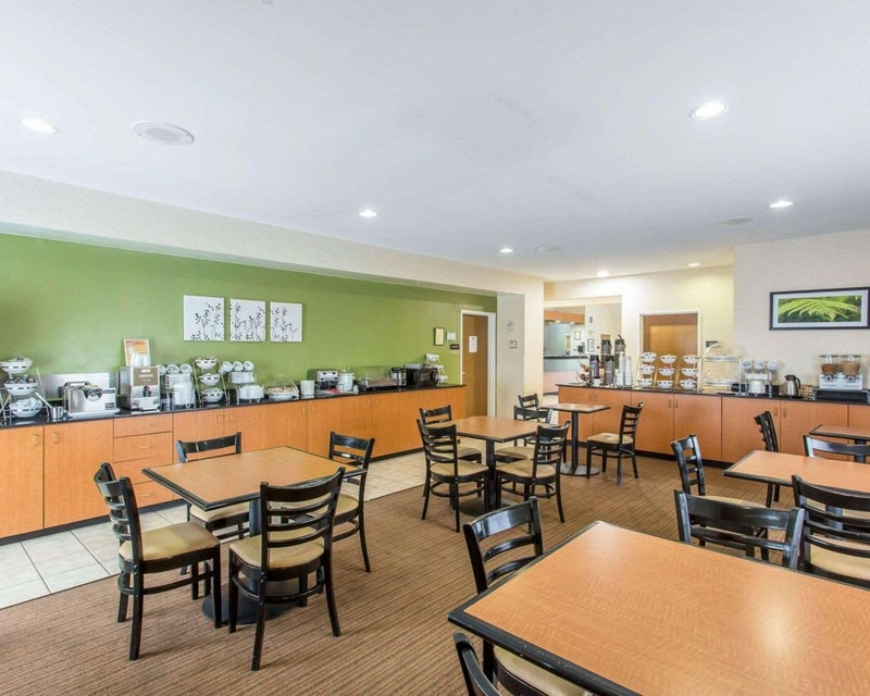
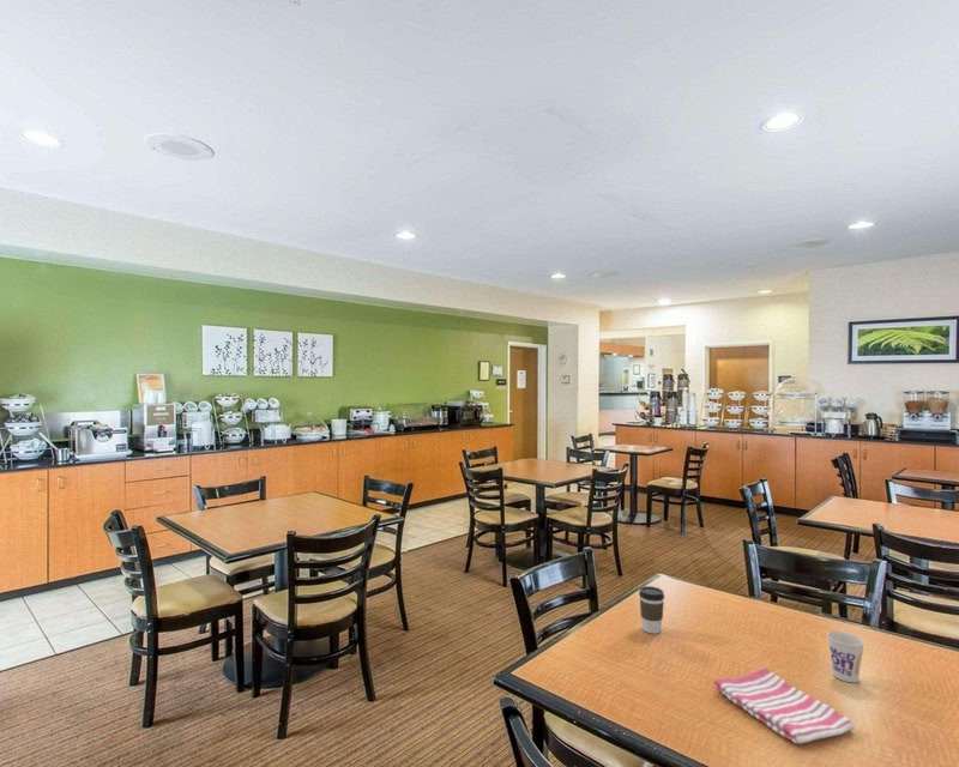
+ cup [826,630,865,684]
+ coffee cup [638,585,665,635]
+ dish towel [713,665,856,745]
